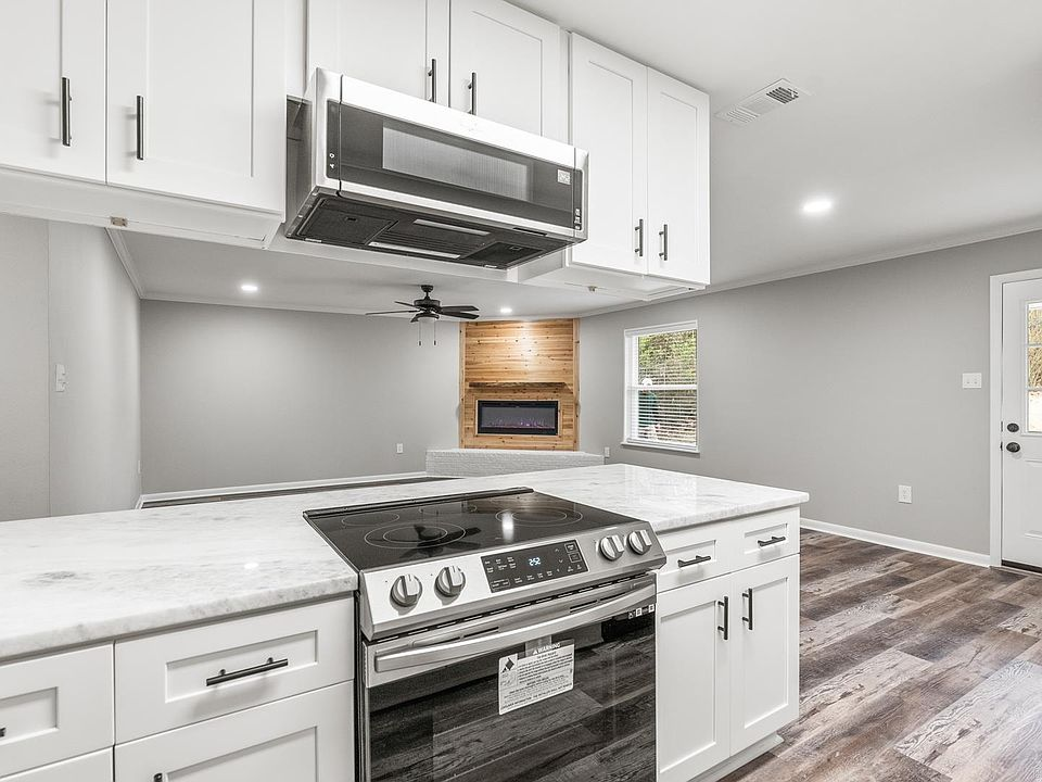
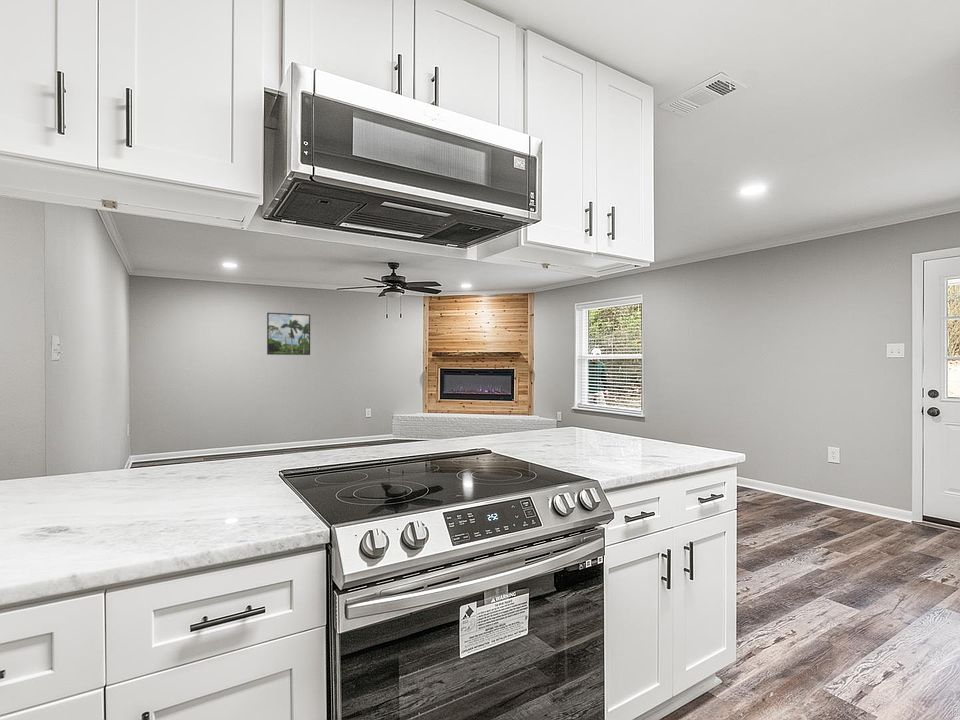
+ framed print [266,312,311,356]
